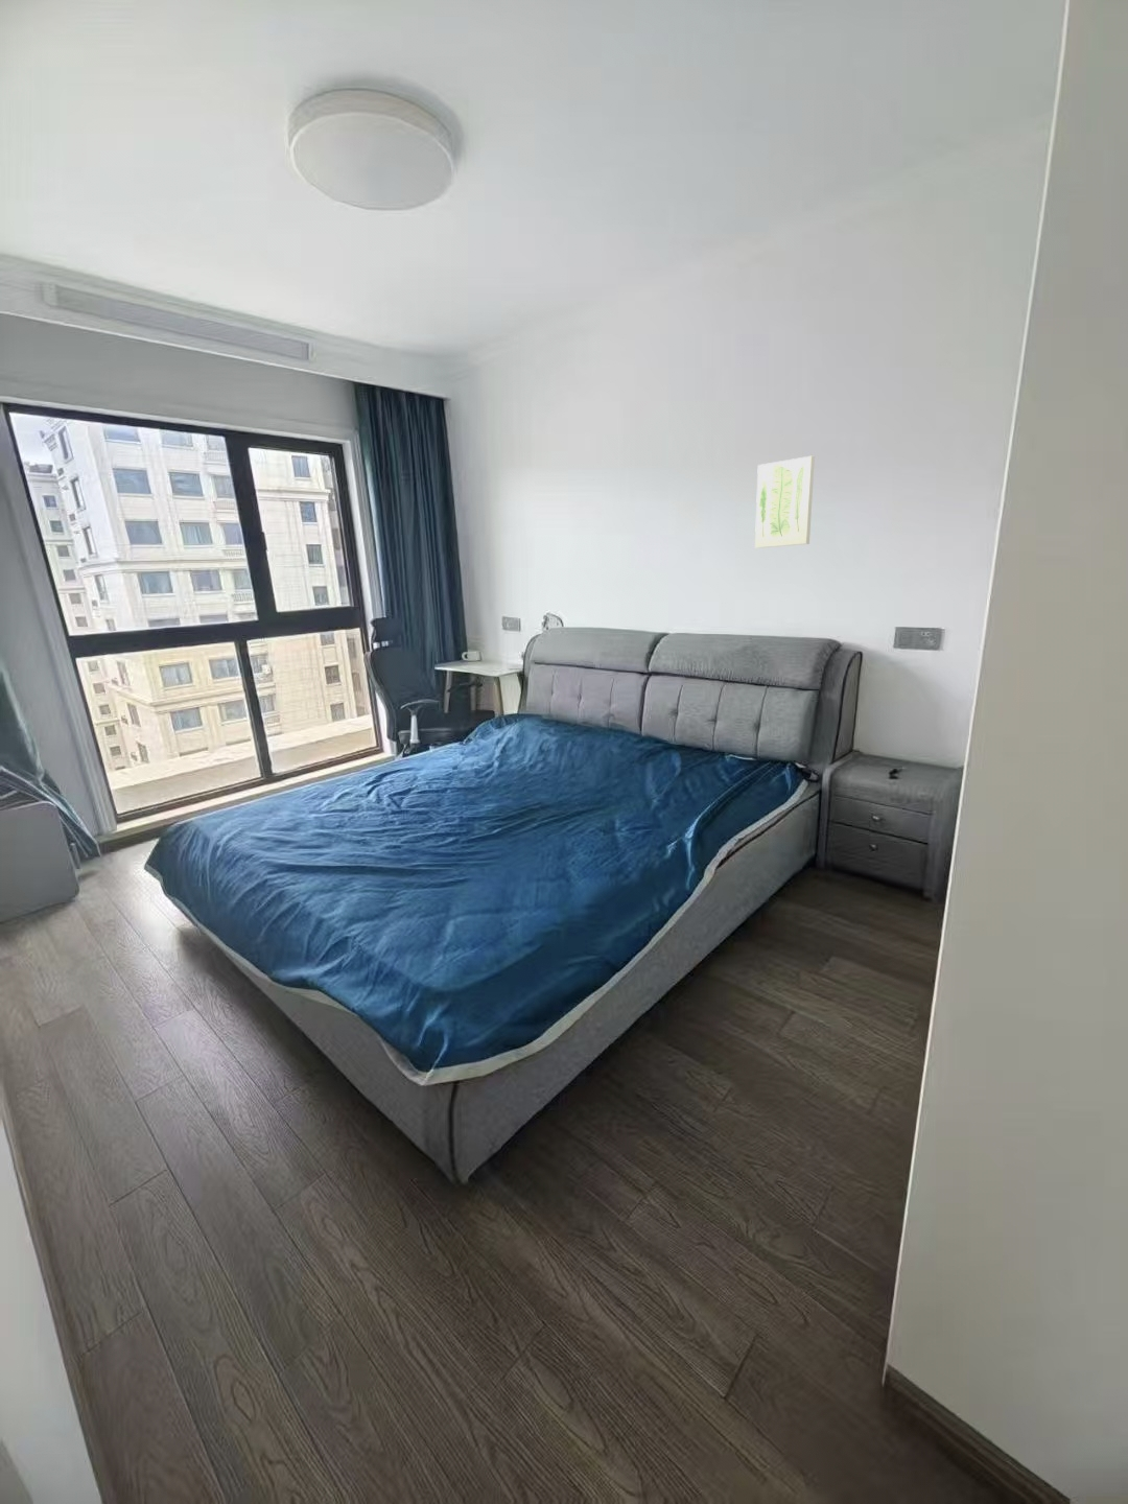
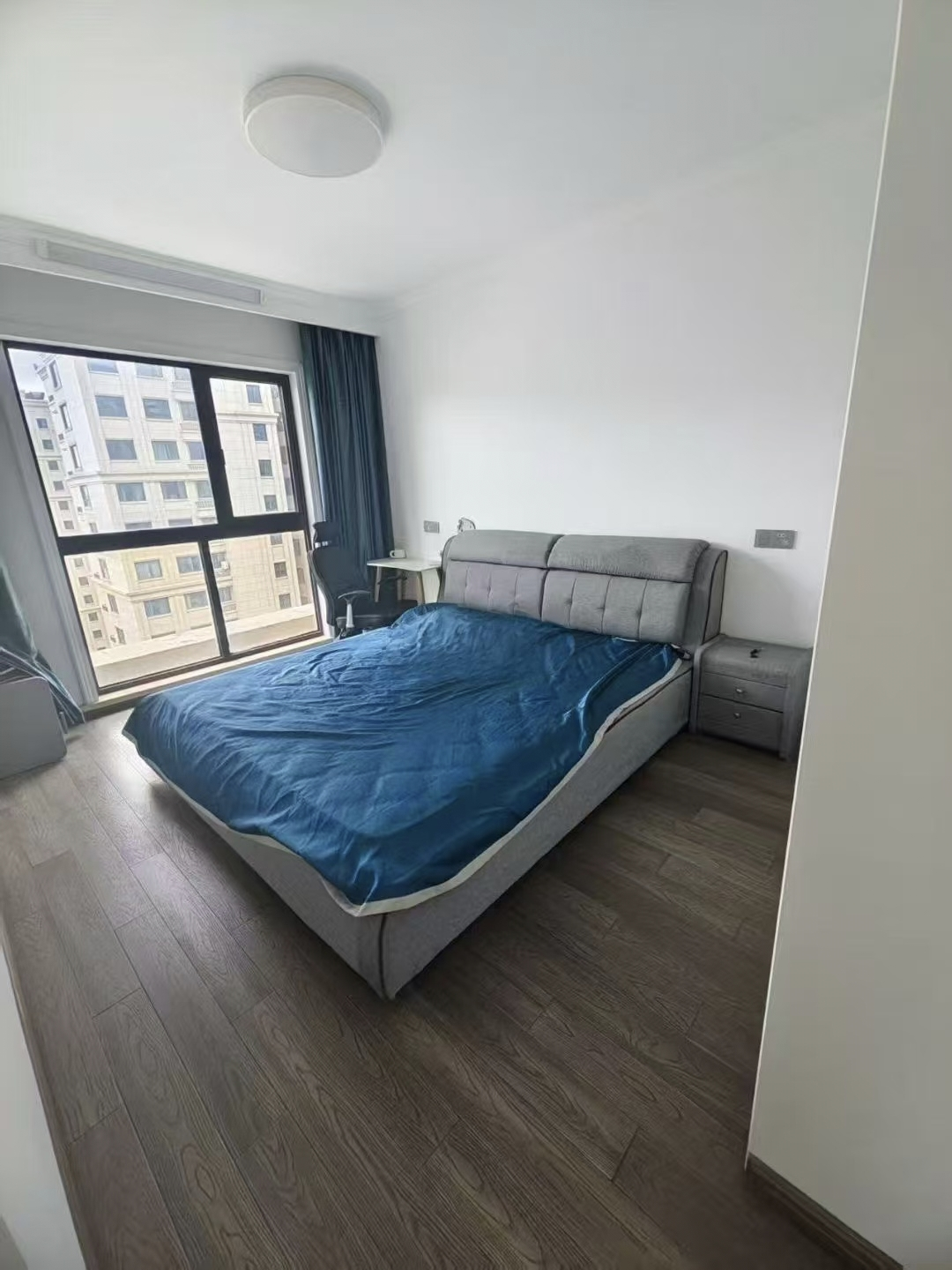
- wall art [754,456,815,548]
